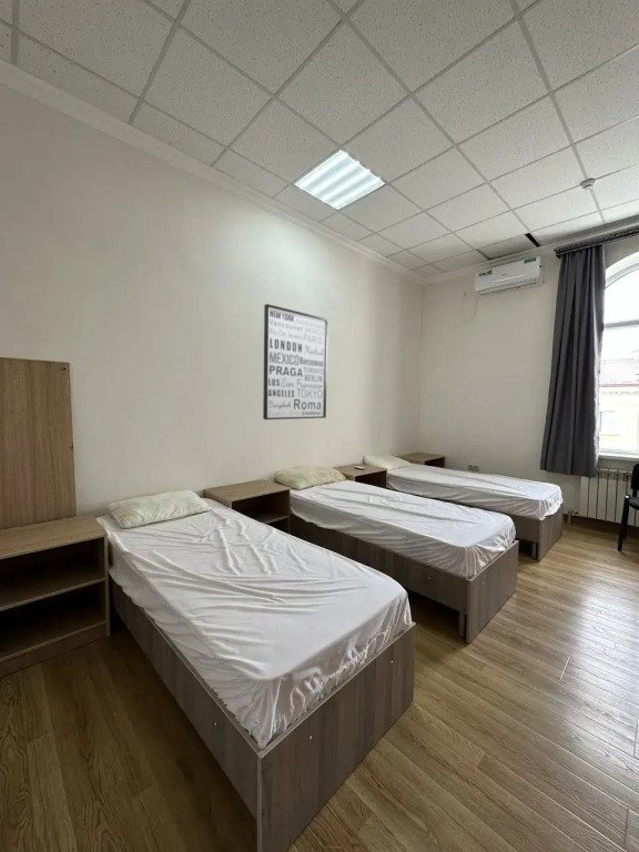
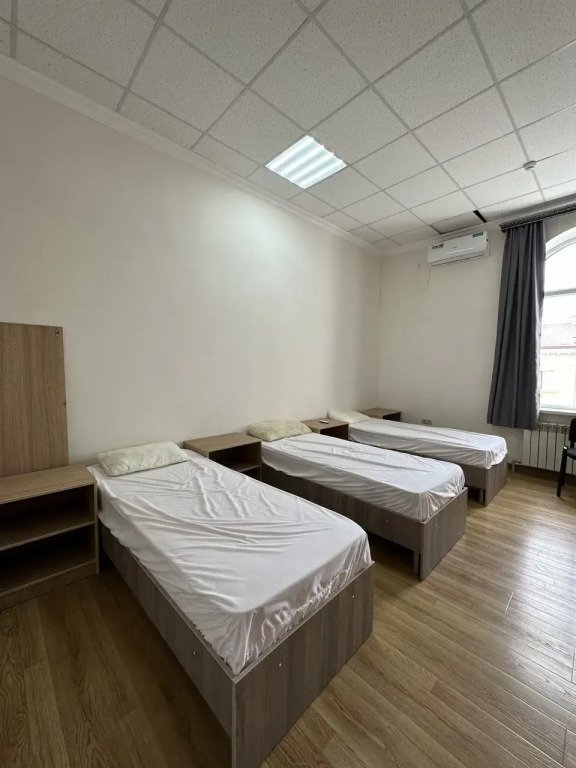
- wall art [262,303,329,420]
